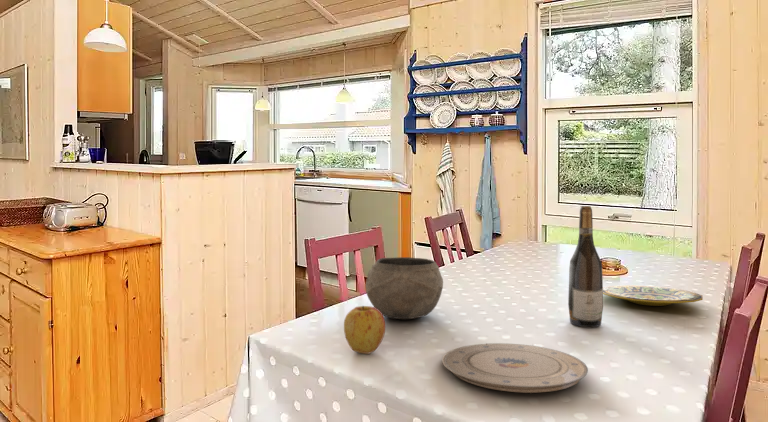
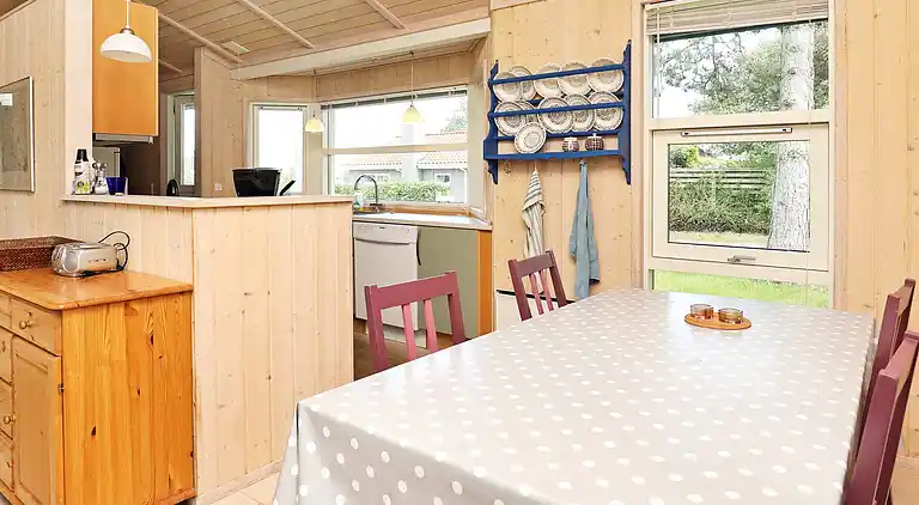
- wine bottle [567,205,604,328]
- bowl [365,256,444,320]
- plate [441,342,589,394]
- apple [343,305,386,355]
- plate [603,284,704,307]
